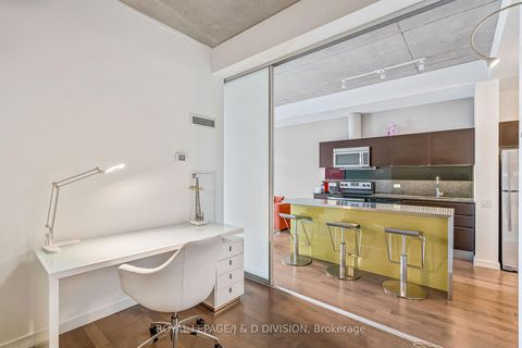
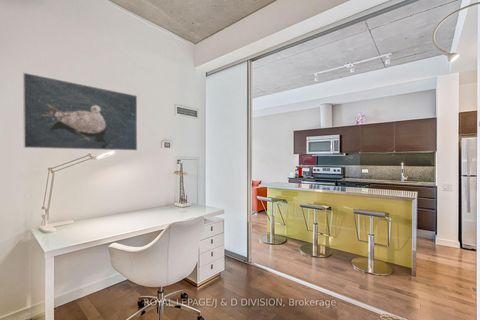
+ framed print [22,72,138,152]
